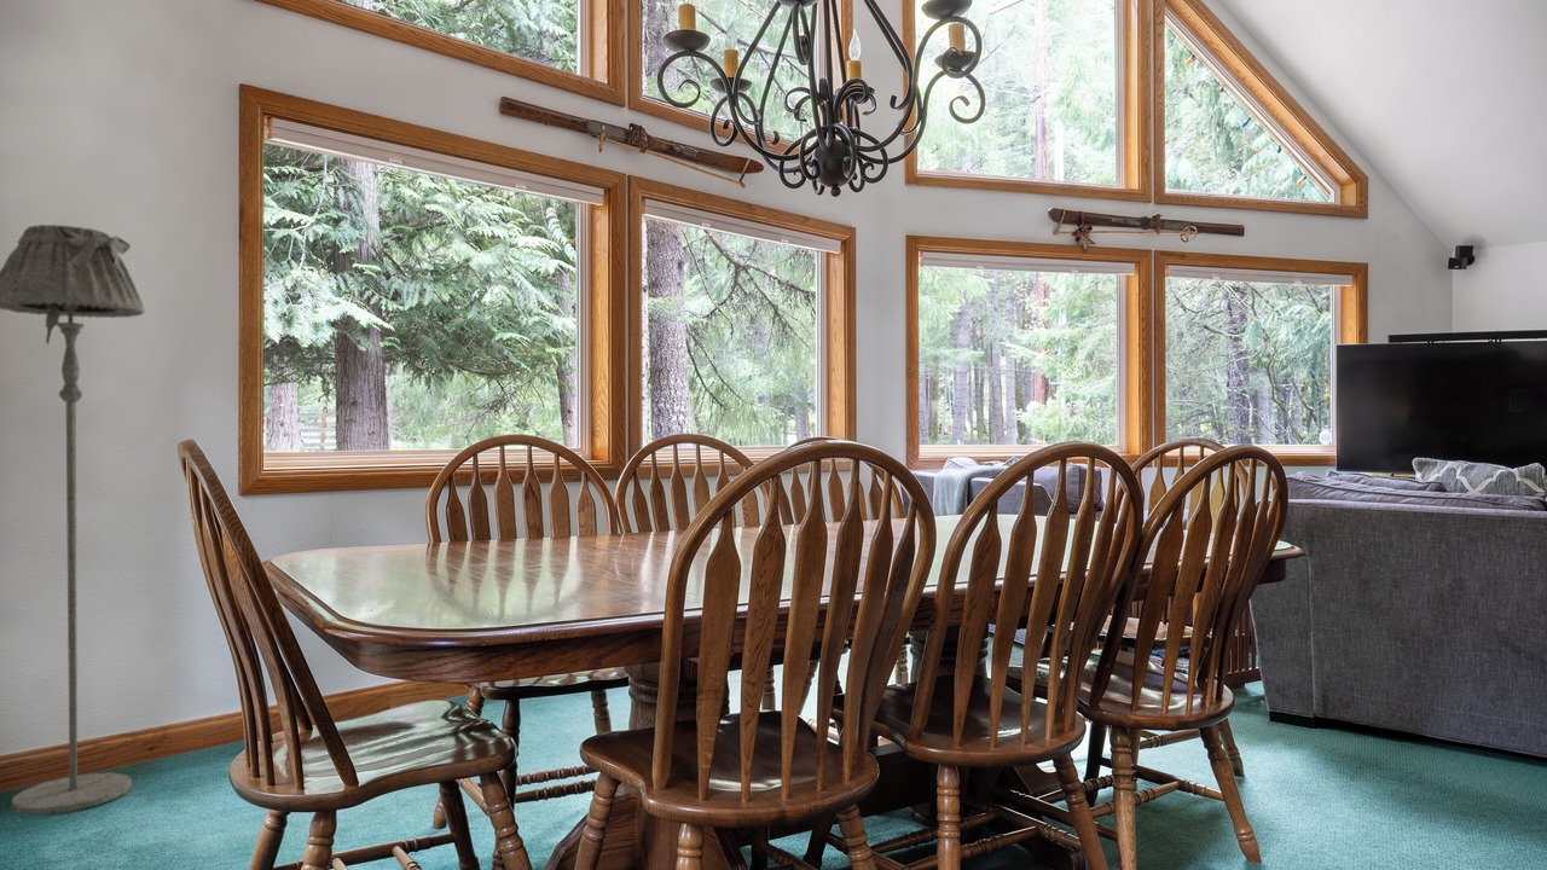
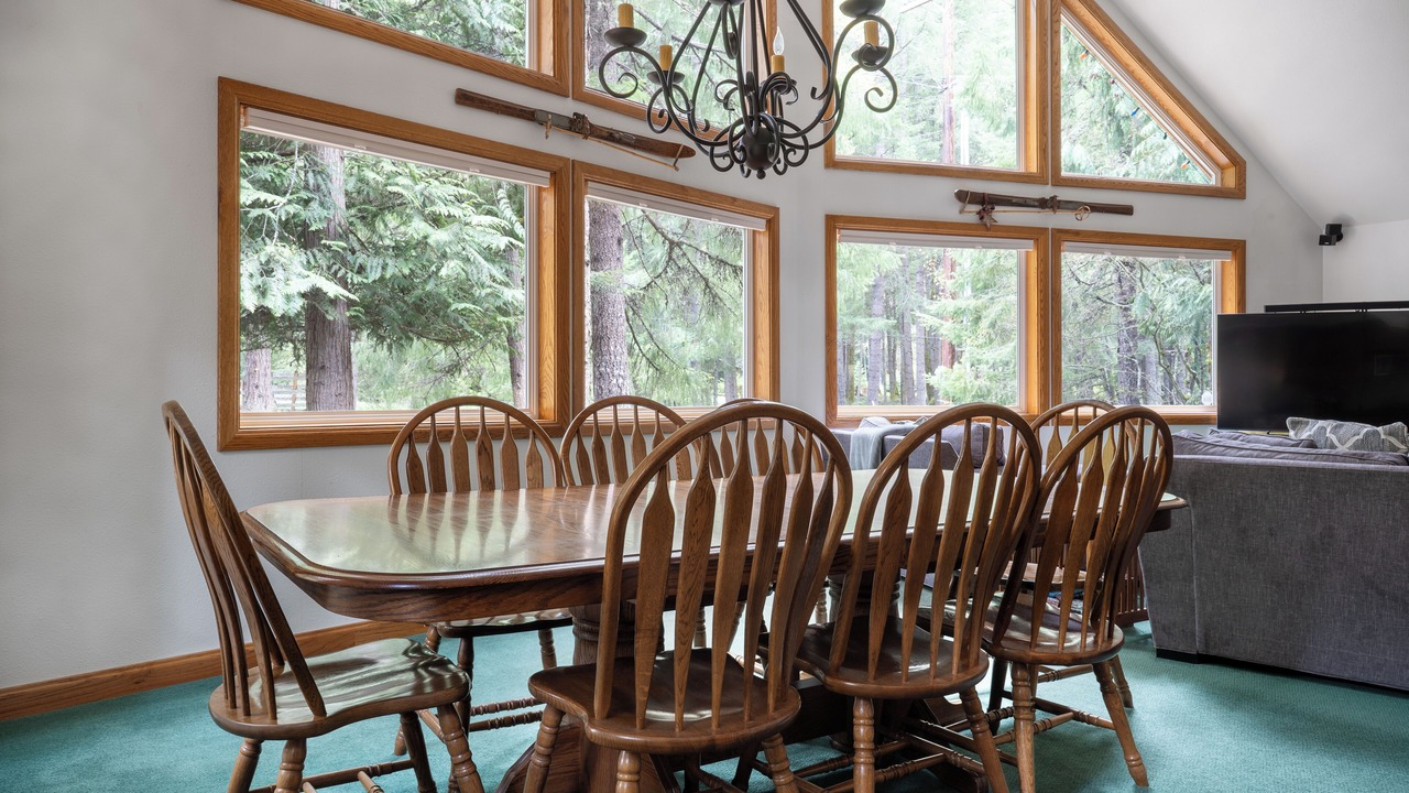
- floor lamp [0,224,146,816]
